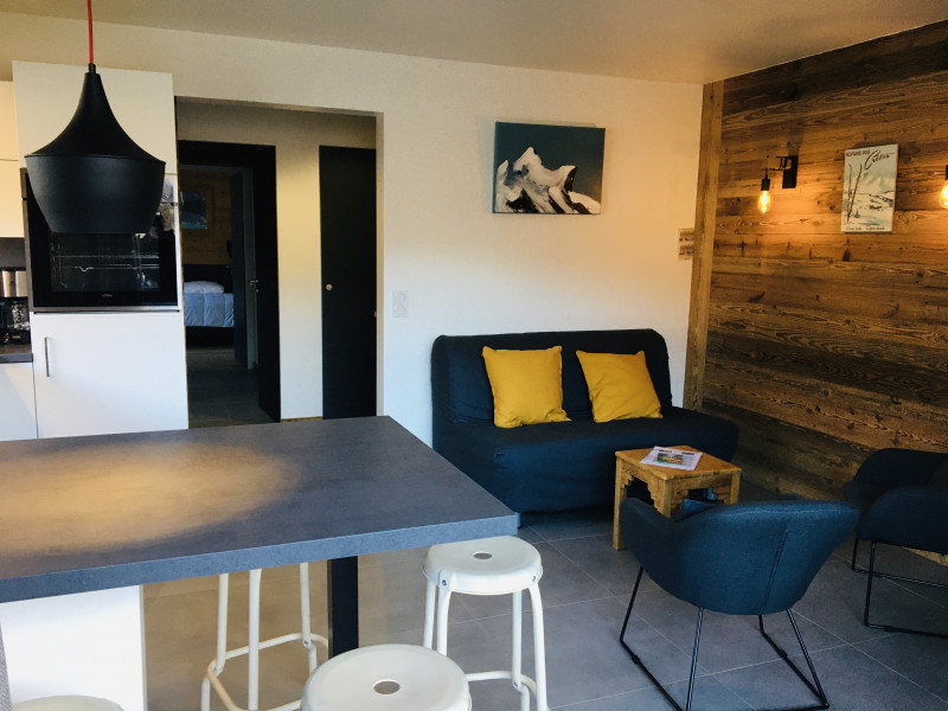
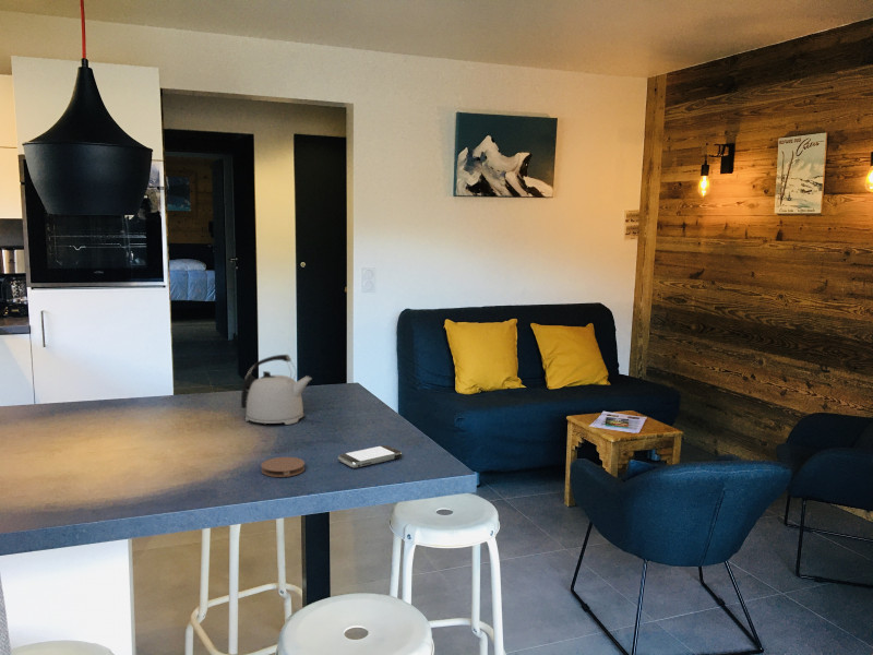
+ coaster [260,456,306,478]
+ smartphone [337,444,403,468]
+ kettle [240,354,313,426]
